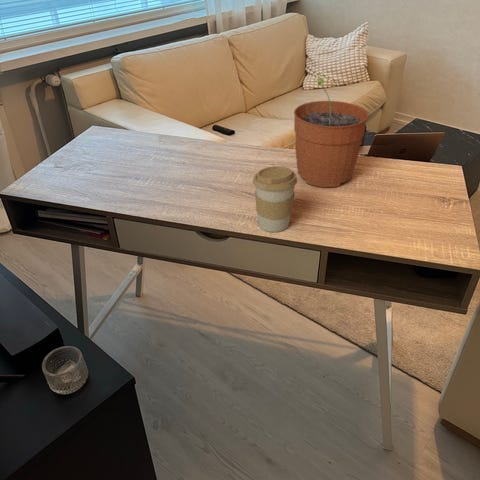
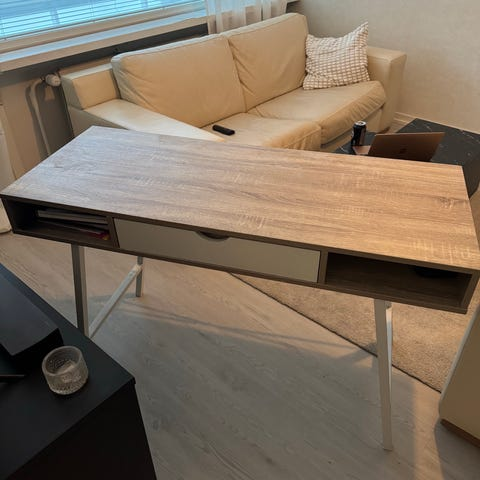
- plant pot [293,77,369,188]
- coffee cup [252,165,298,233]
